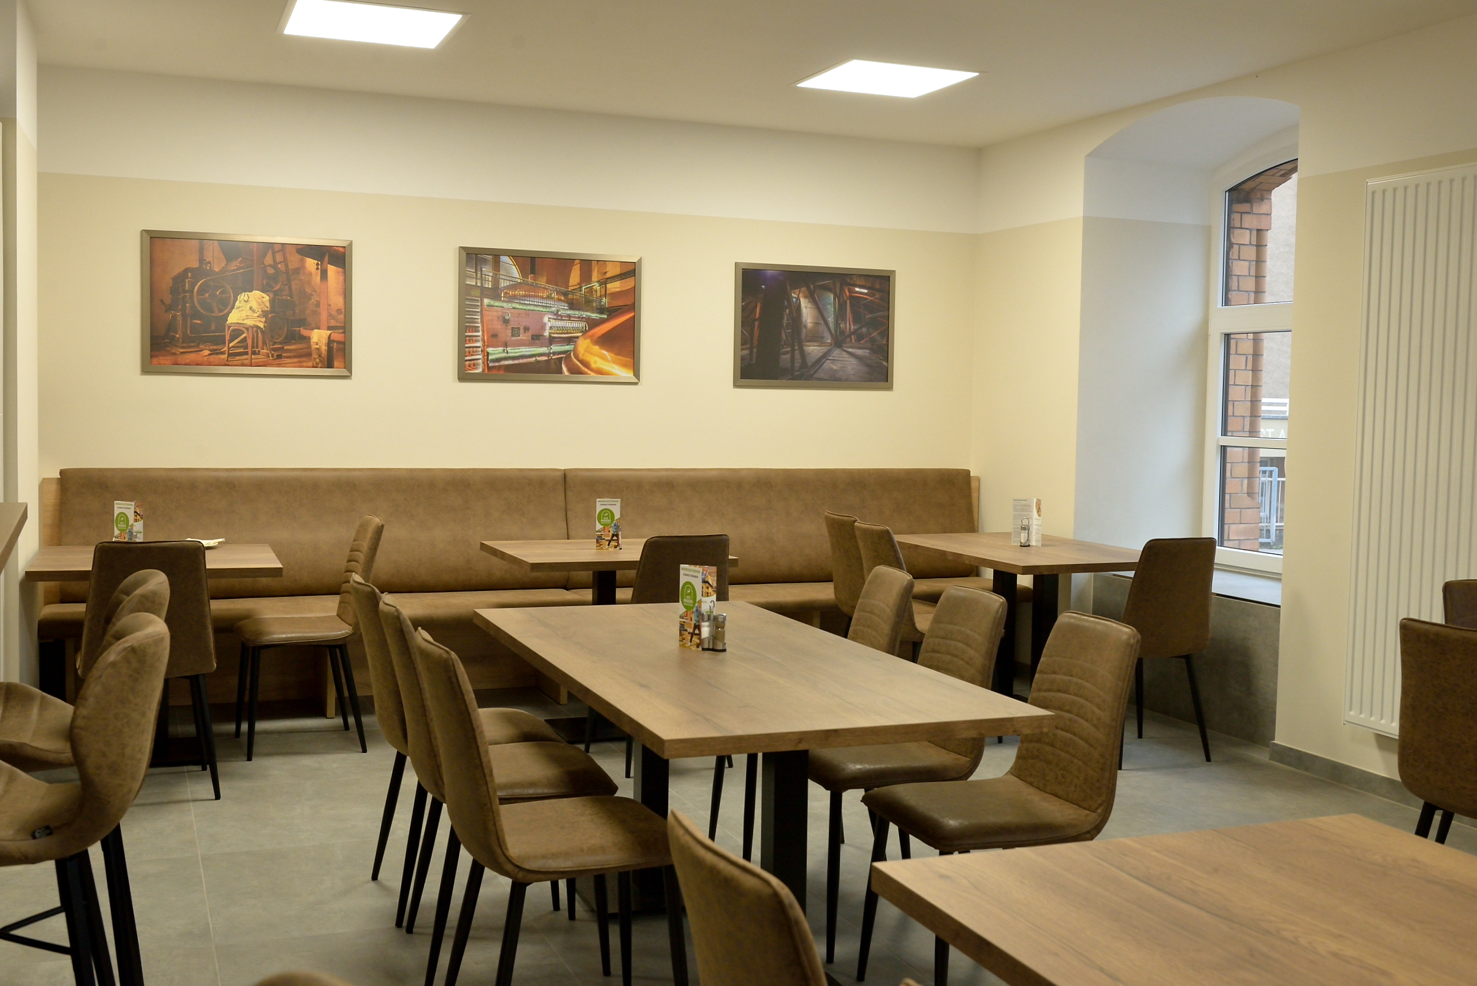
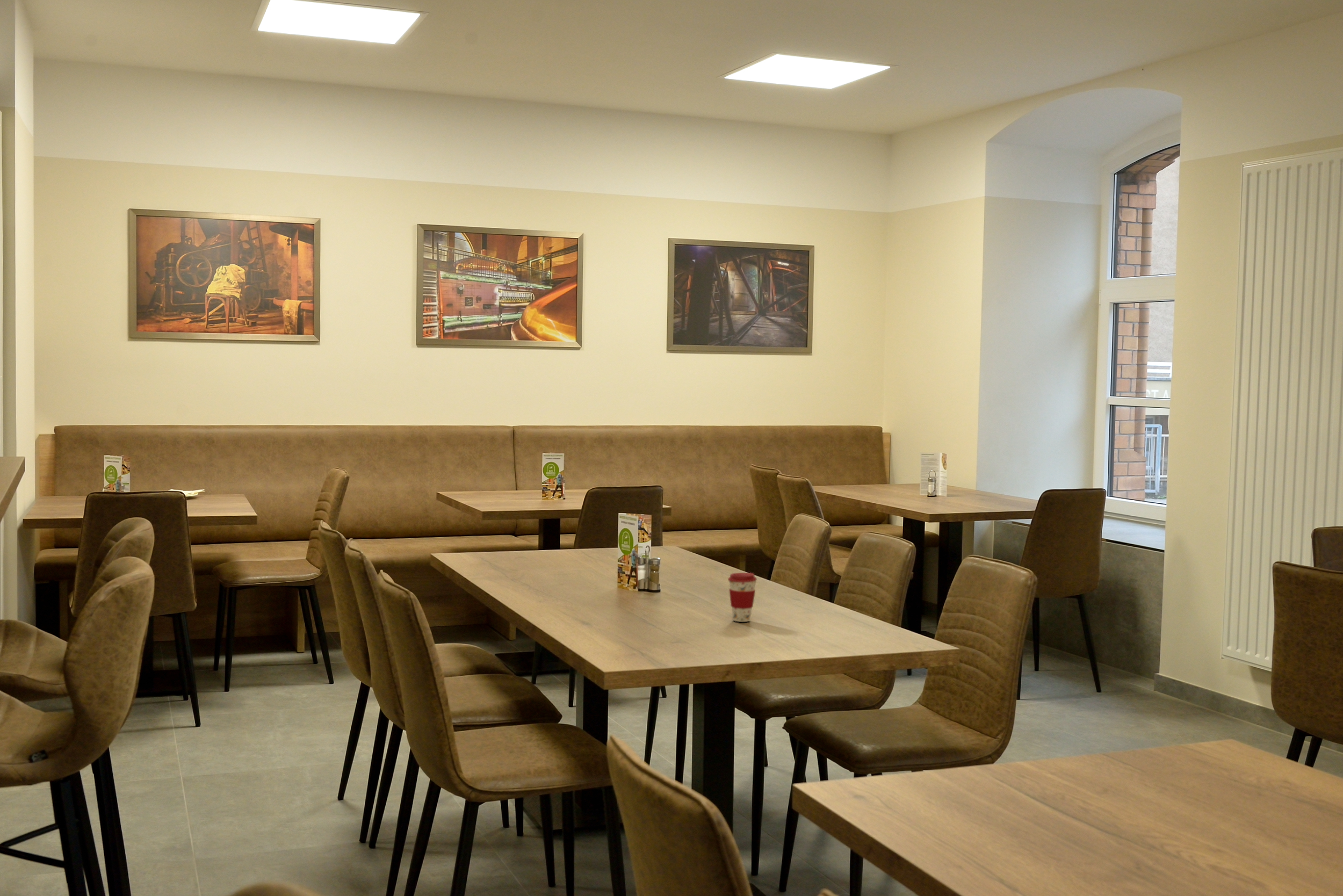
+ coffee cup [727,572,757,623]
